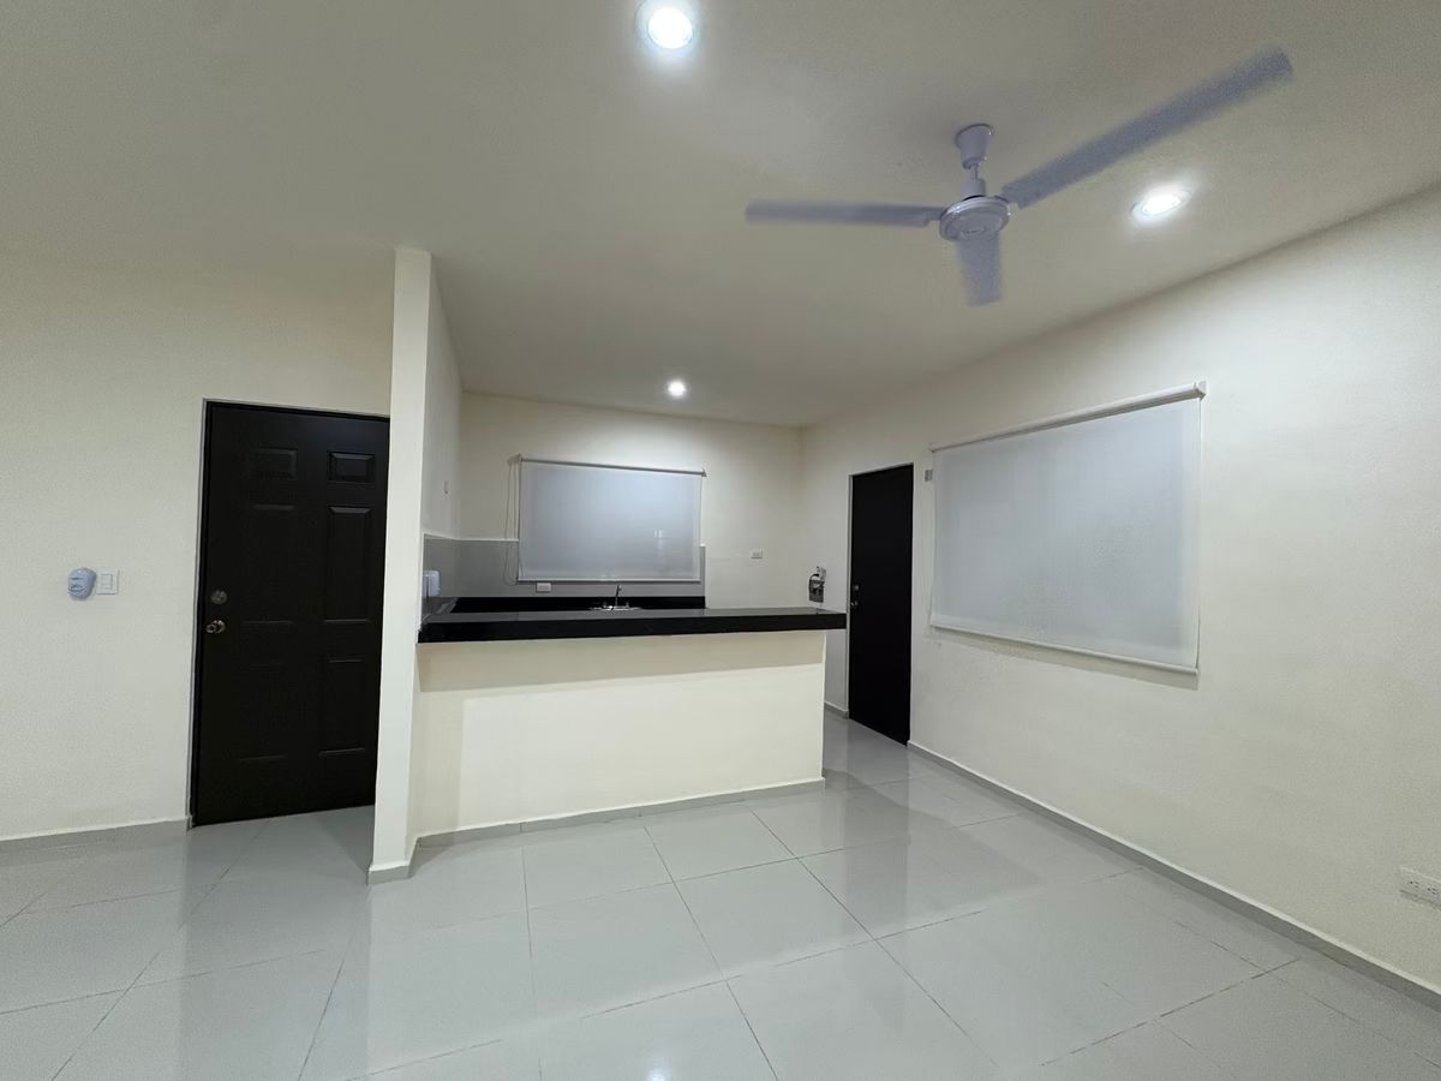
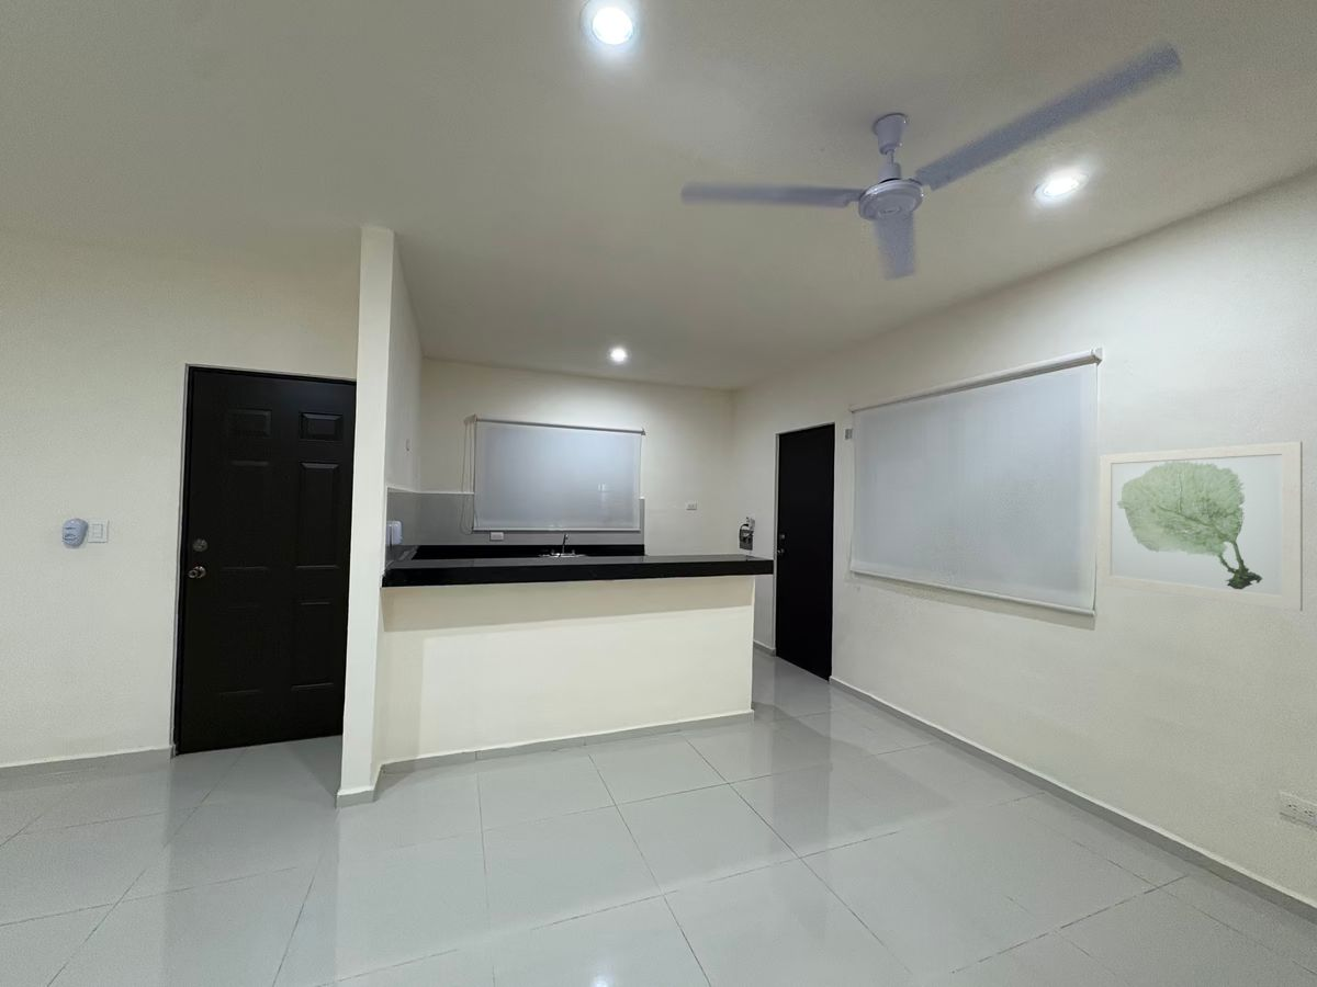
+ wall art [1099,441,1304,612]
